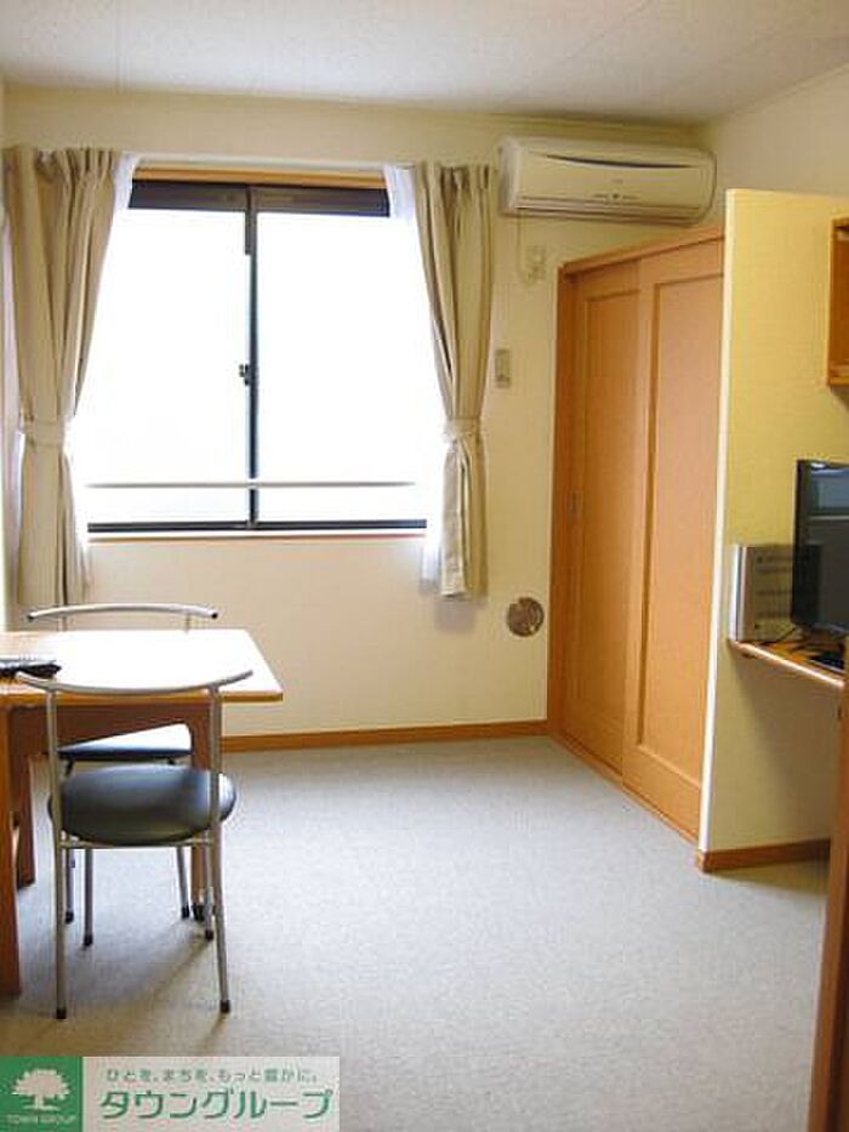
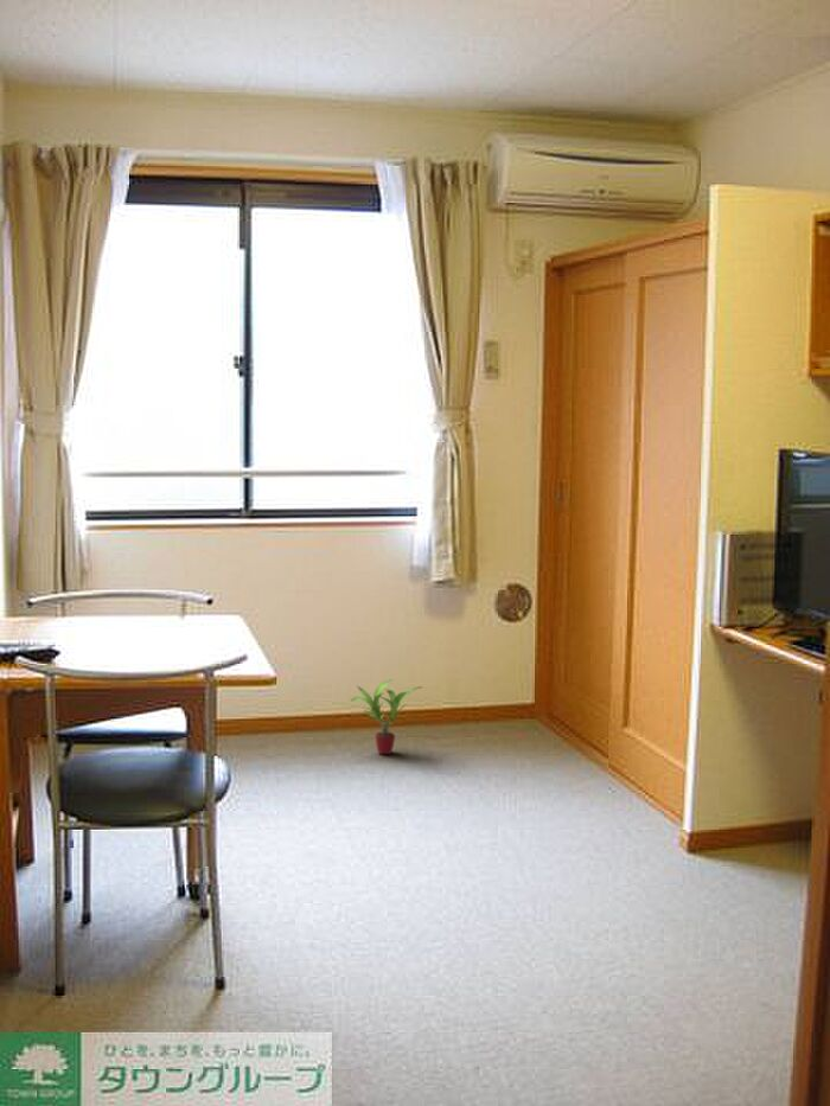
+ potted plant [349,678,424,755]
